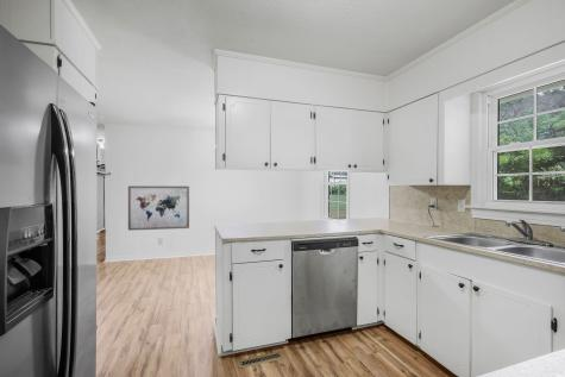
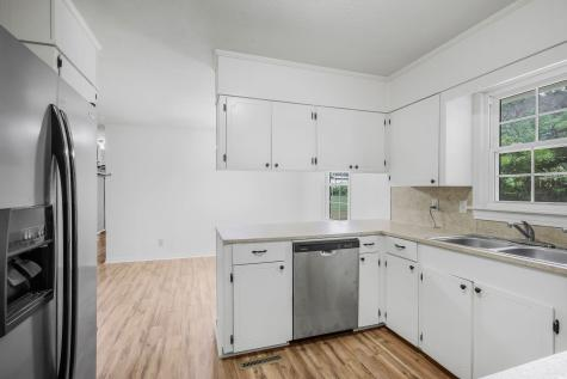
- wall art [127,184,190,232]
